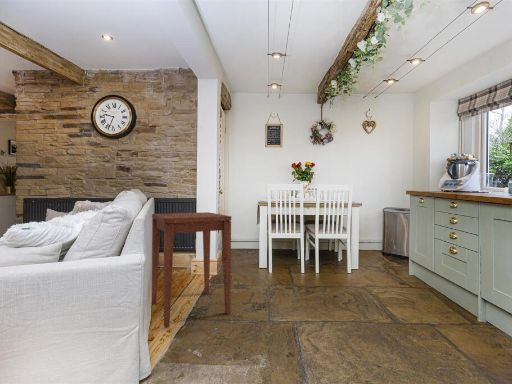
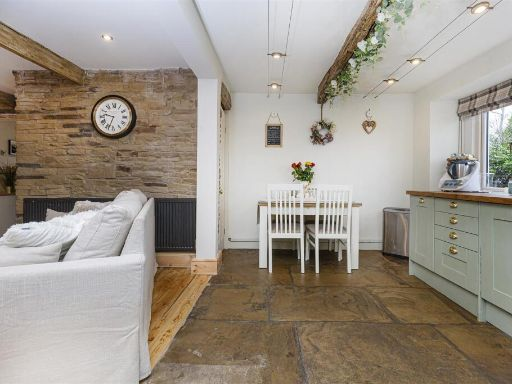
- side table [151,211,232,329]
